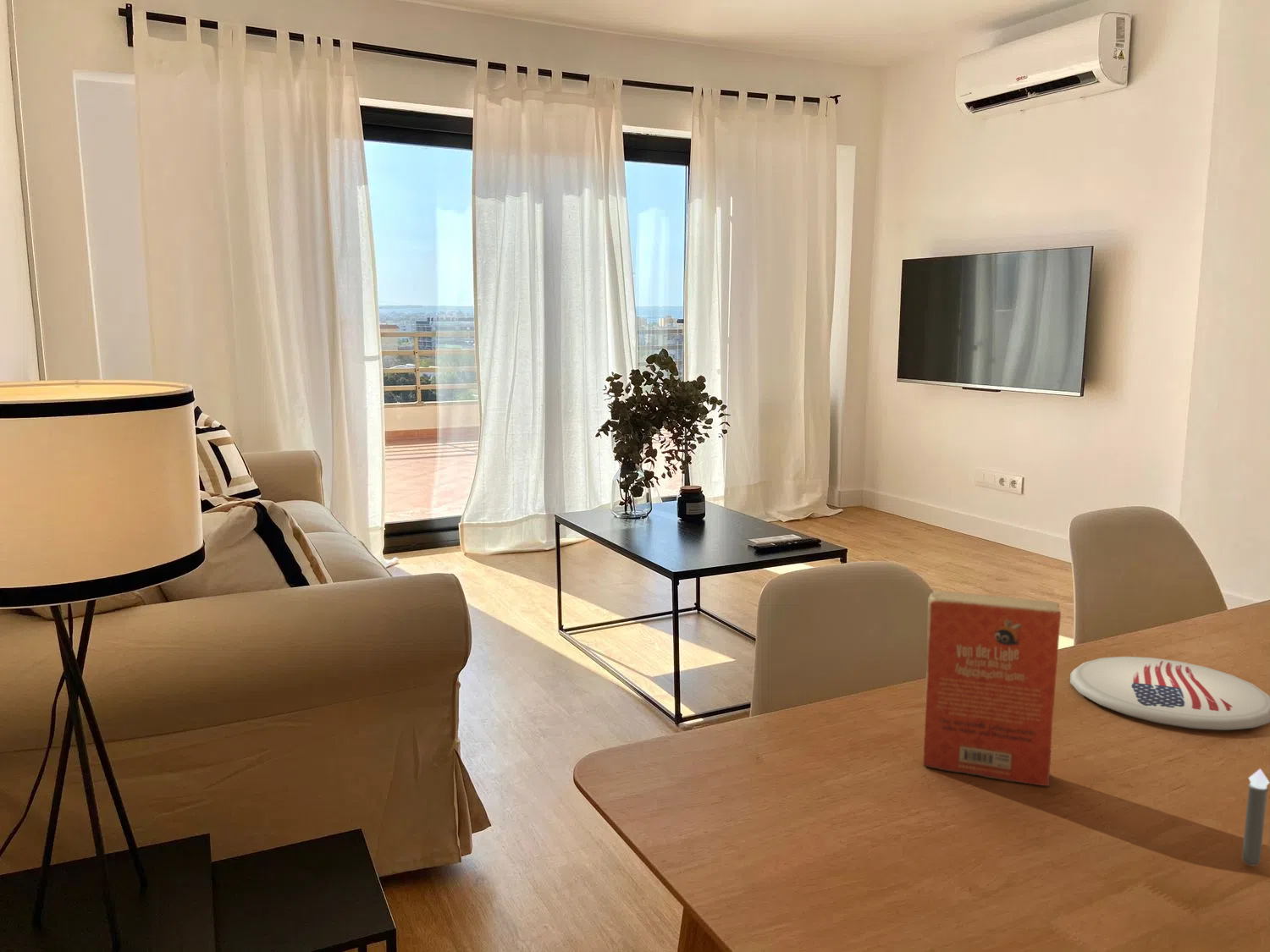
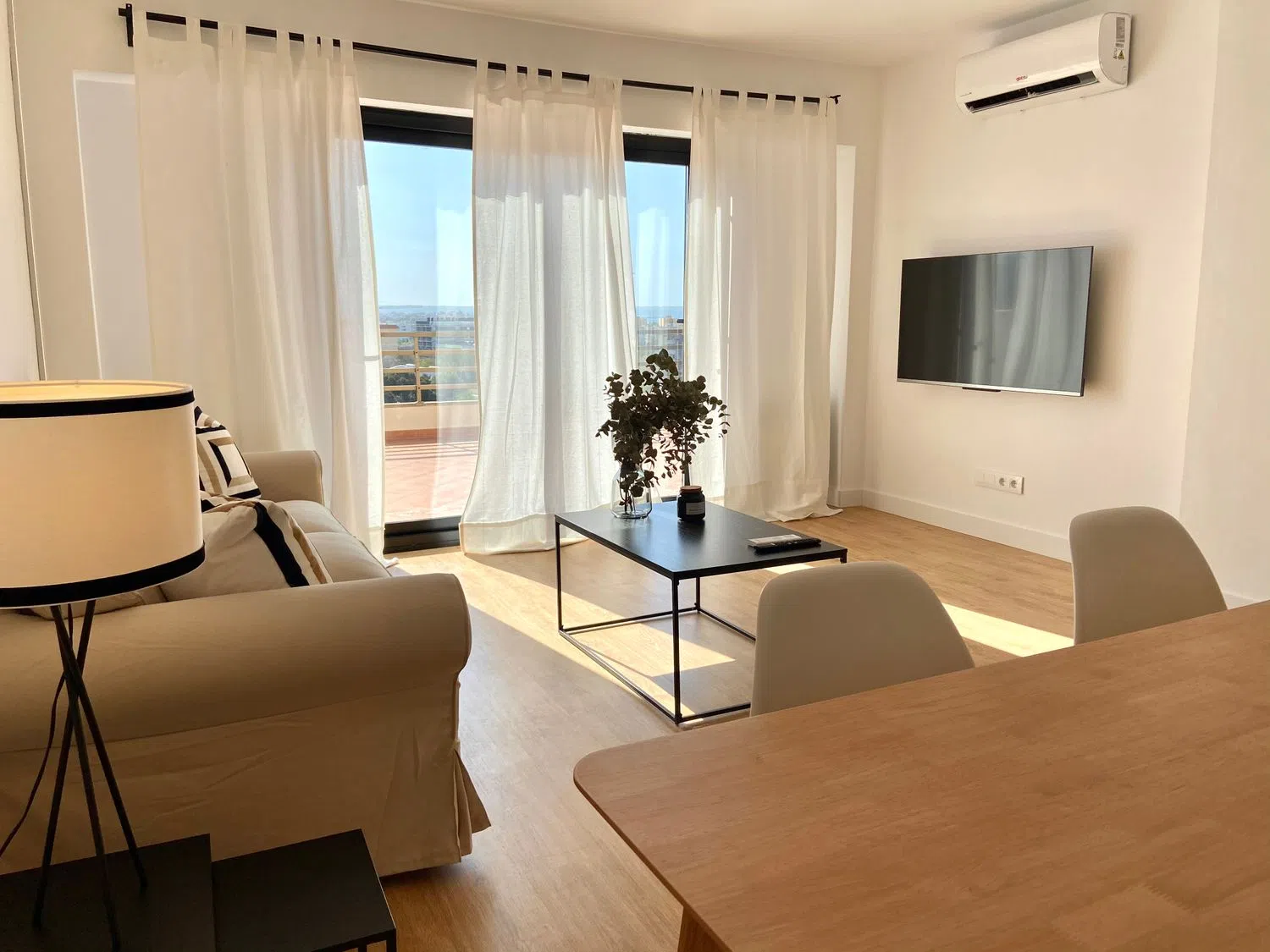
- plate [1069,656,1270,731]
- candle [1241,768,1270,867]
- paperback book [923,590,1062,787]
